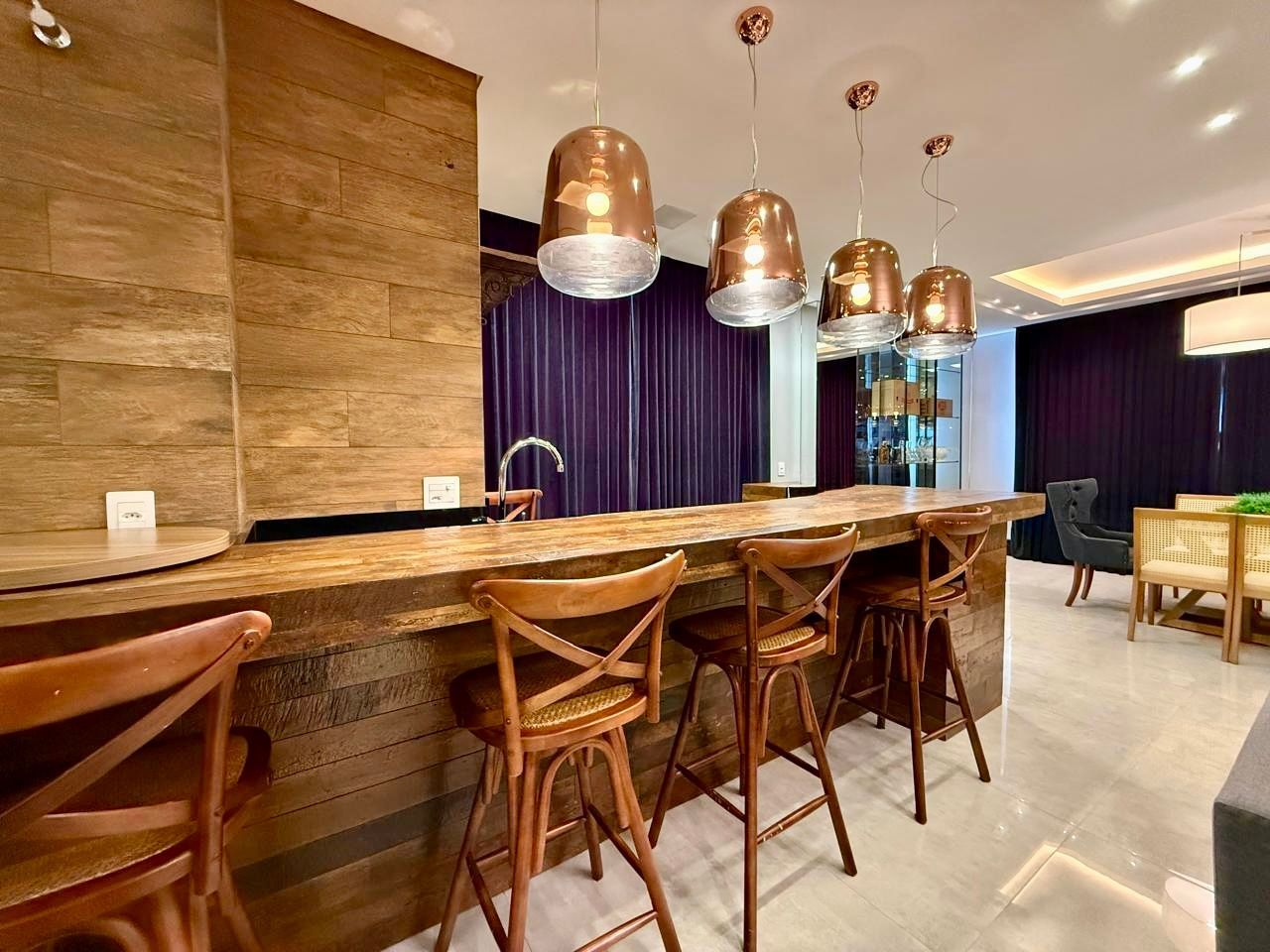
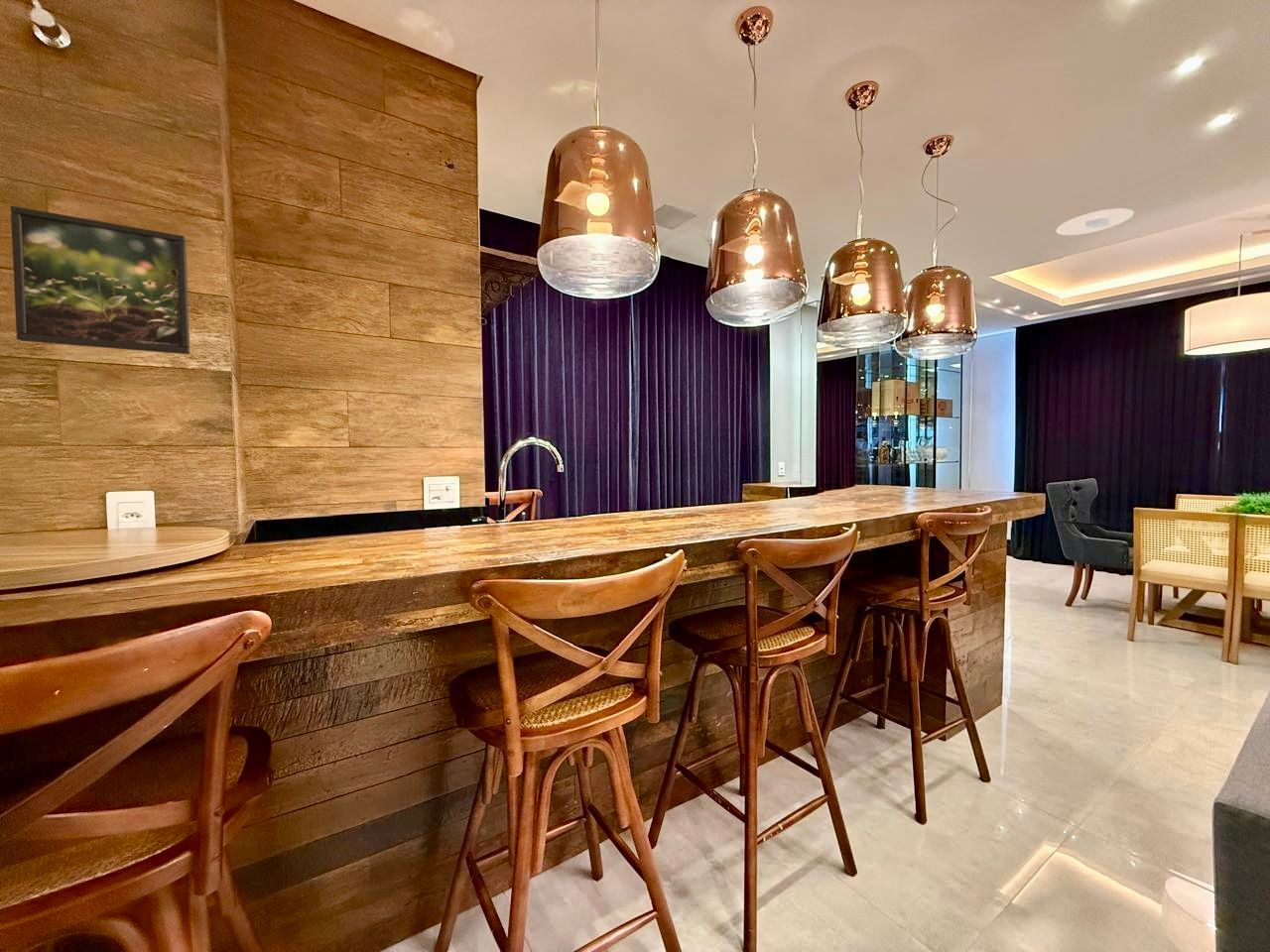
+ recessed light [1056,207,1135,236]
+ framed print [10,205,191,355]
